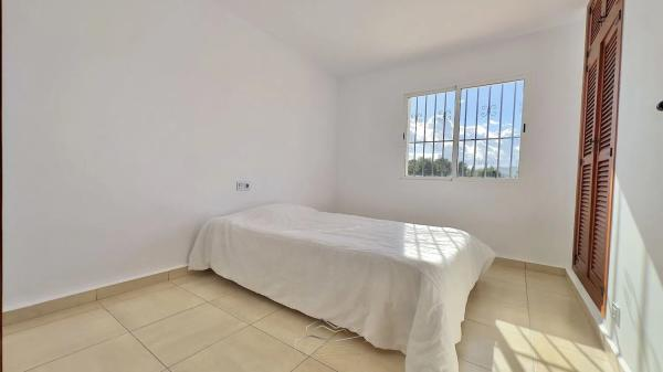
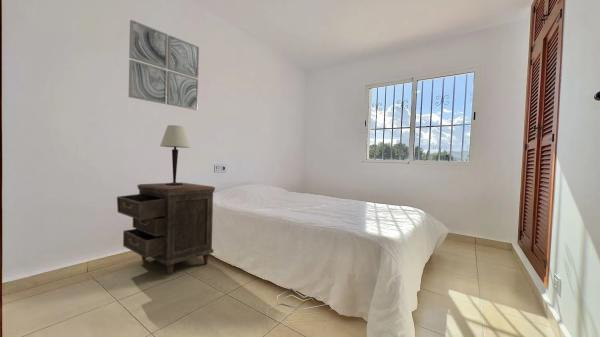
+ wall art [128,19,200,111]
+ table lamp [159,124,191,186]
+ nightstand [116,182,216,276]
